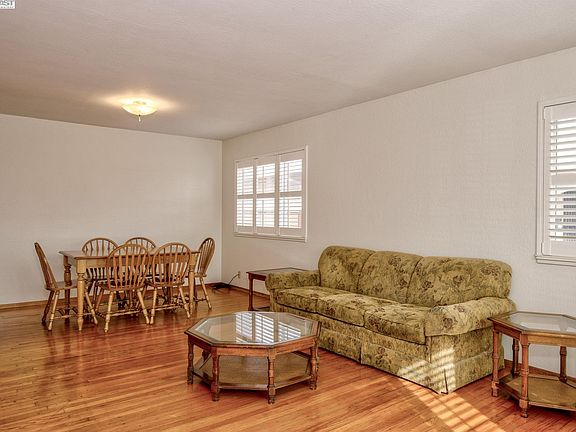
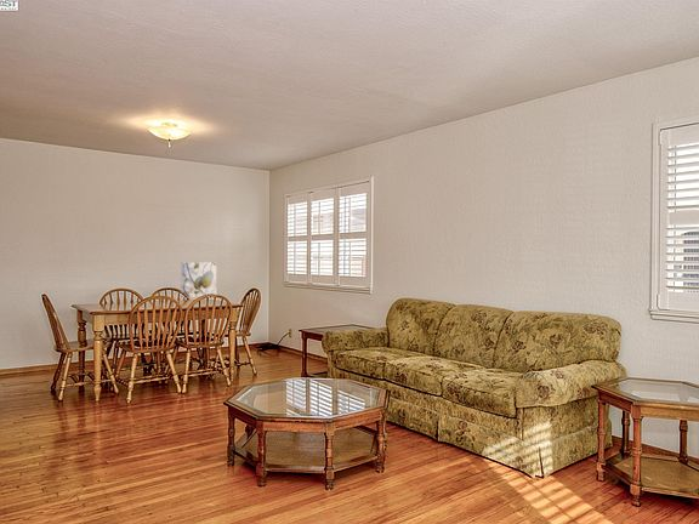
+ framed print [181,261,217,300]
